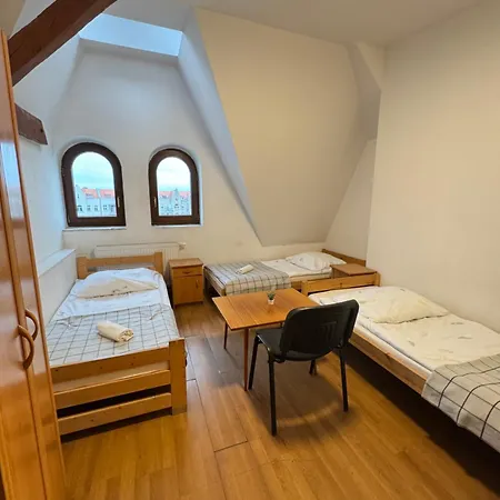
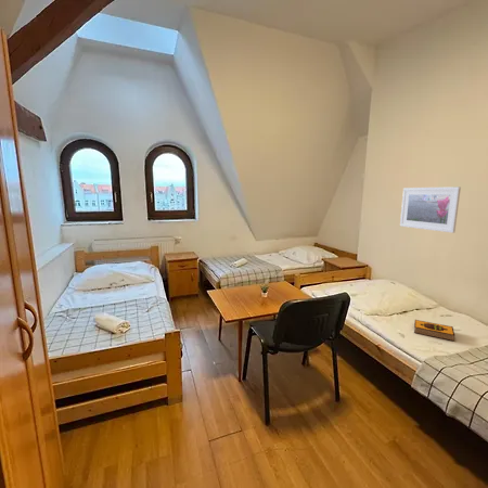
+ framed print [399,185,462,234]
+ hardback book [413,319,455,343]
